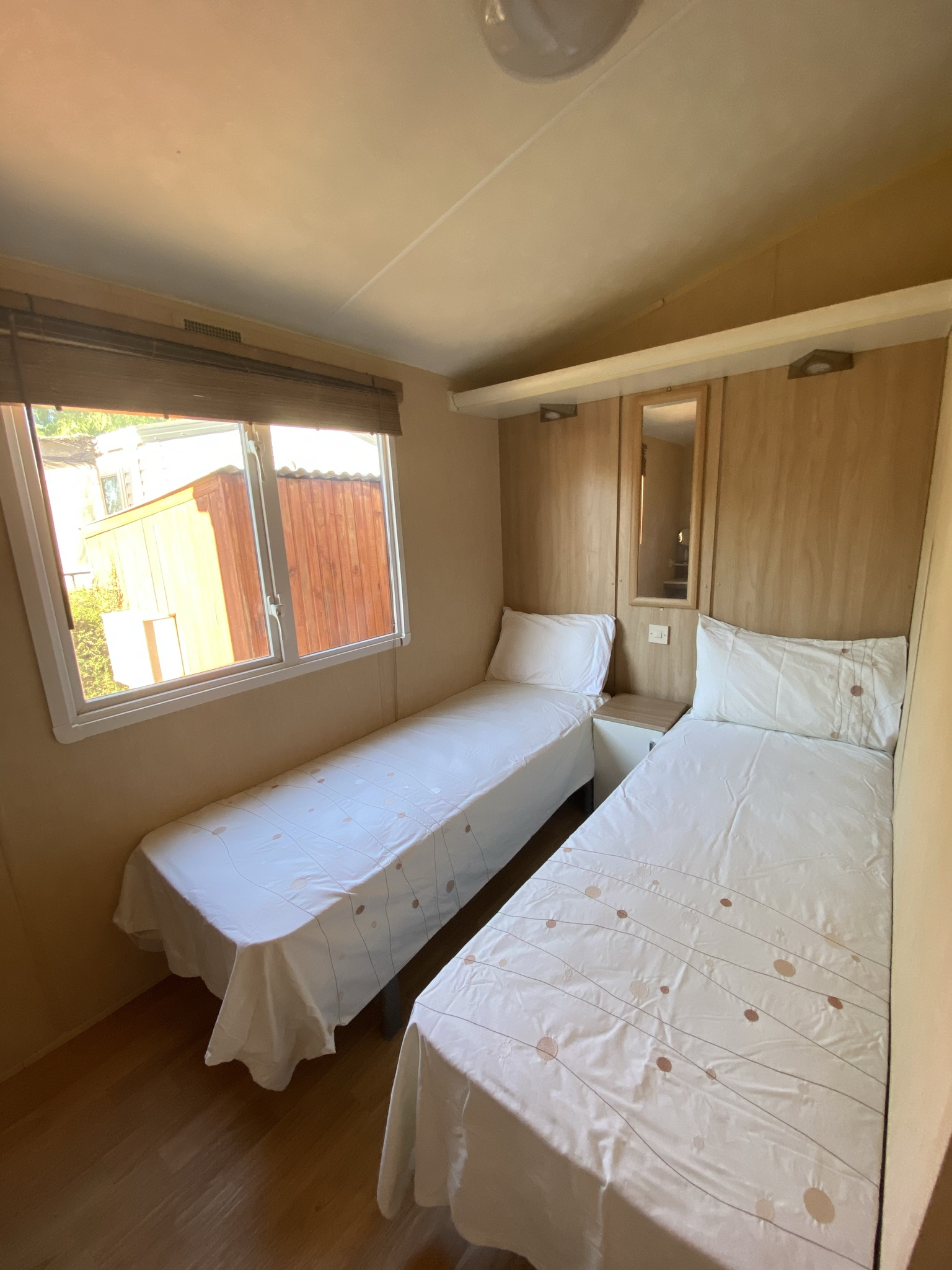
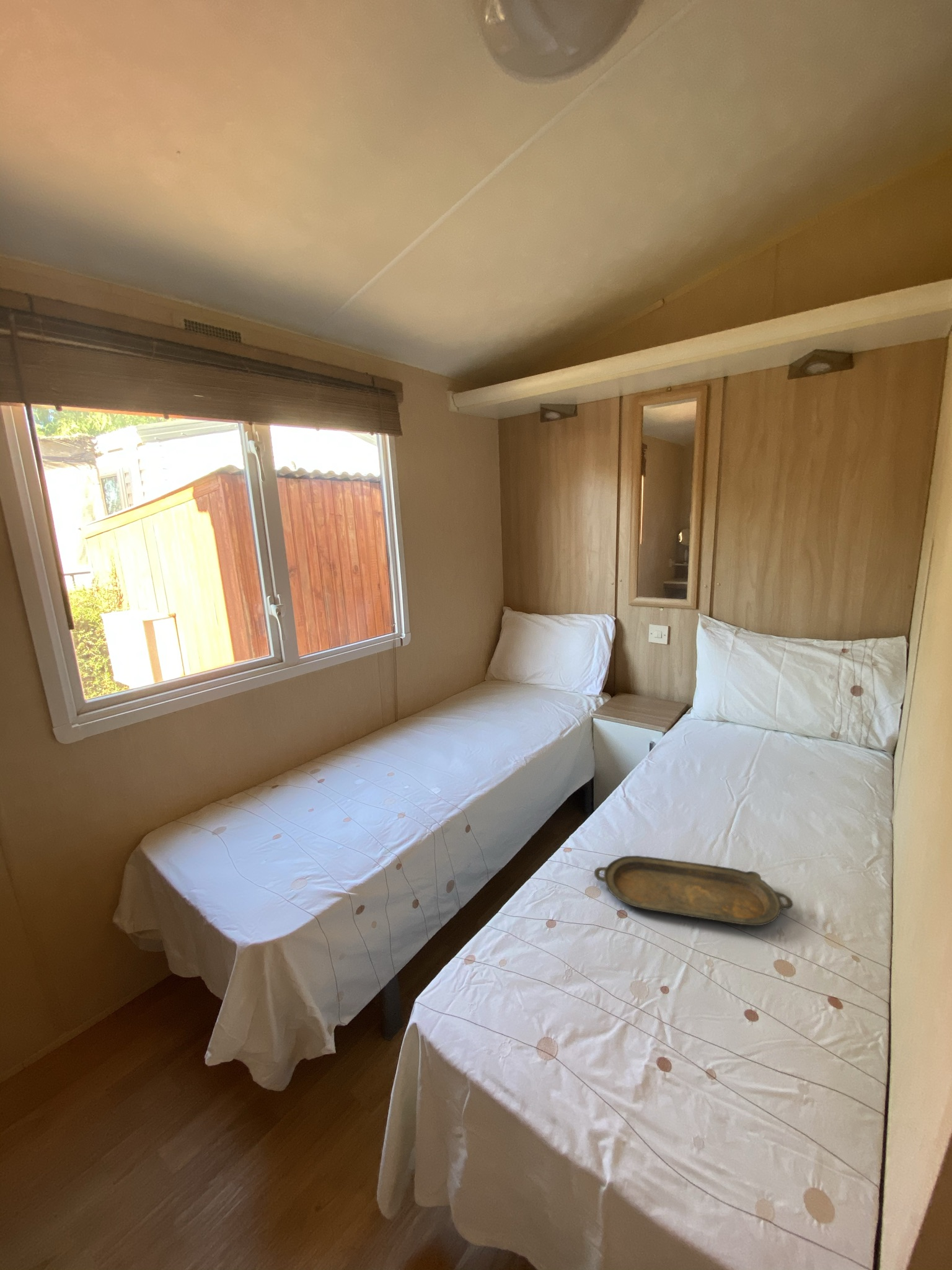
+ serving tray [594,855,794,926]
